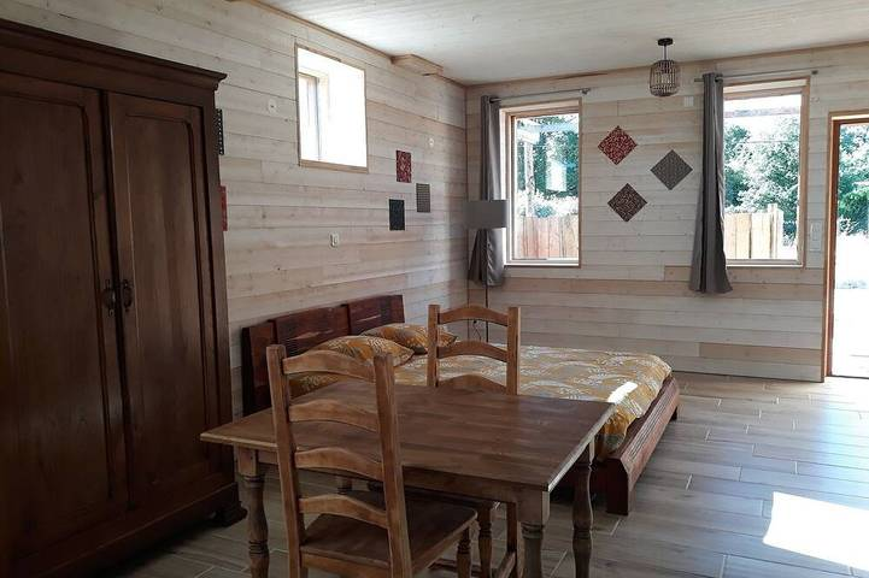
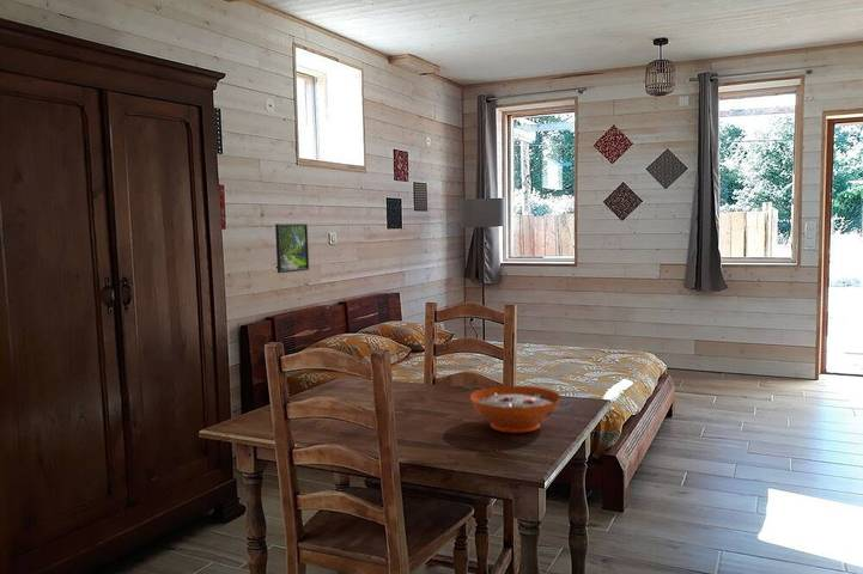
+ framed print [274,222,310,274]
+ decorative bowl [469,385,561,434]
